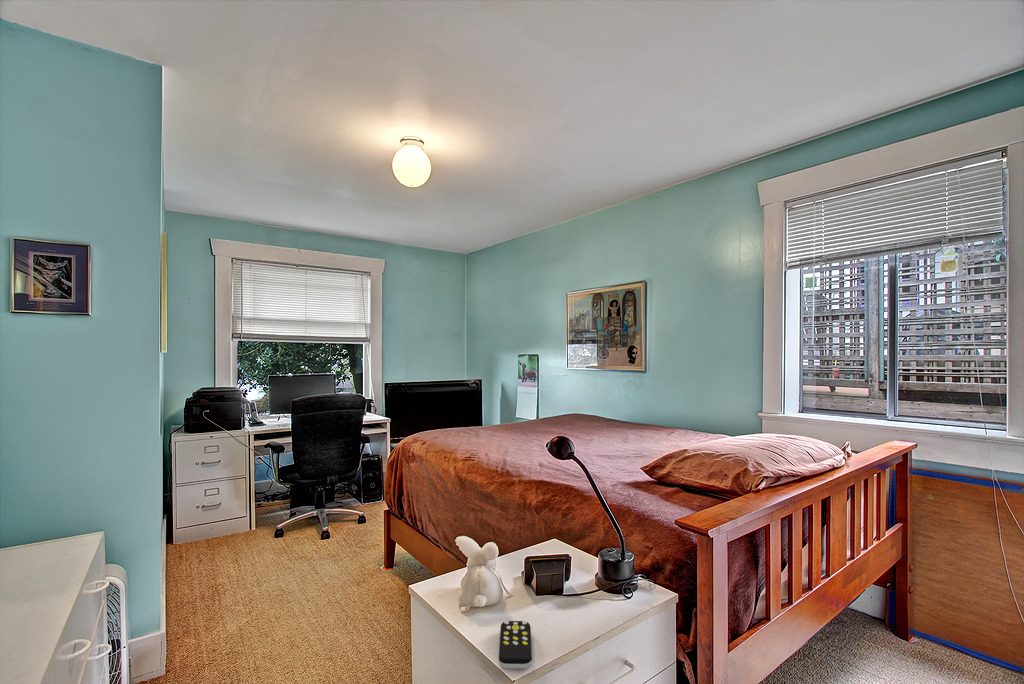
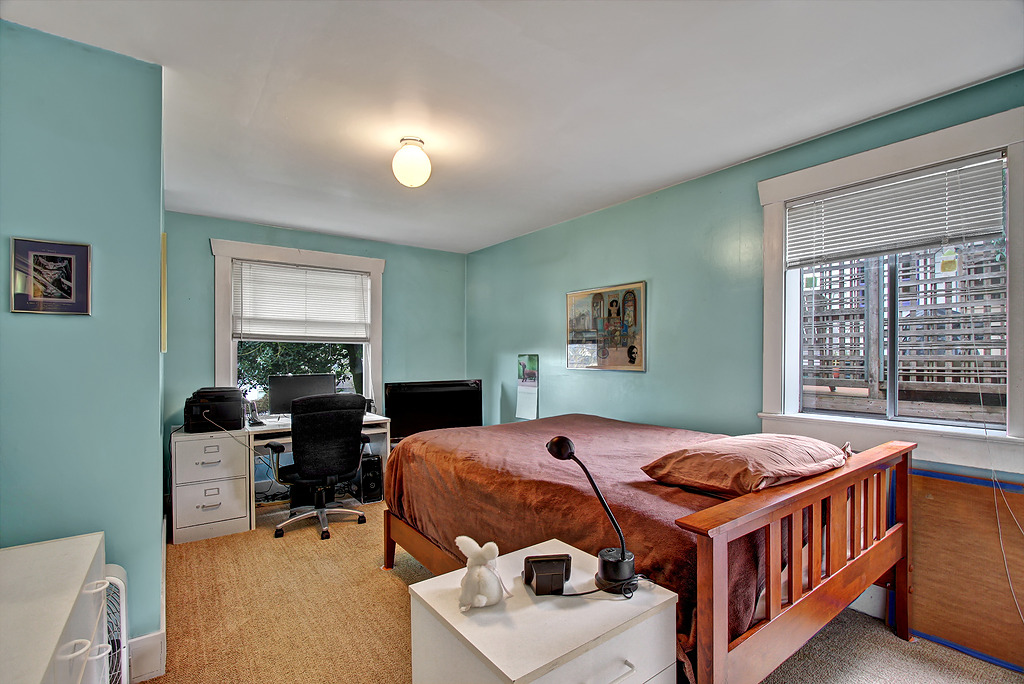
- remote control [498,620,533,670]
